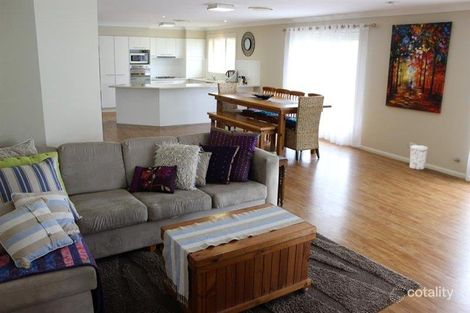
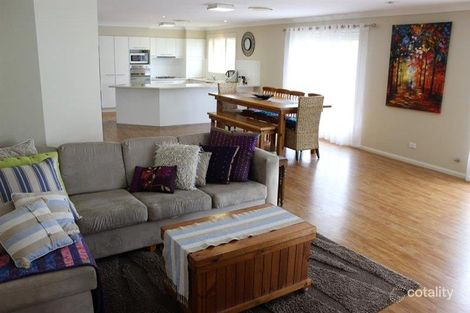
- trash can [409,144,429,170]
